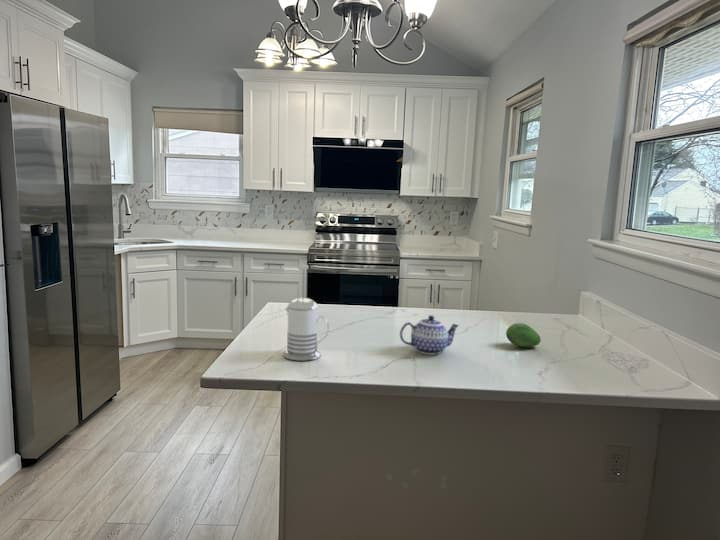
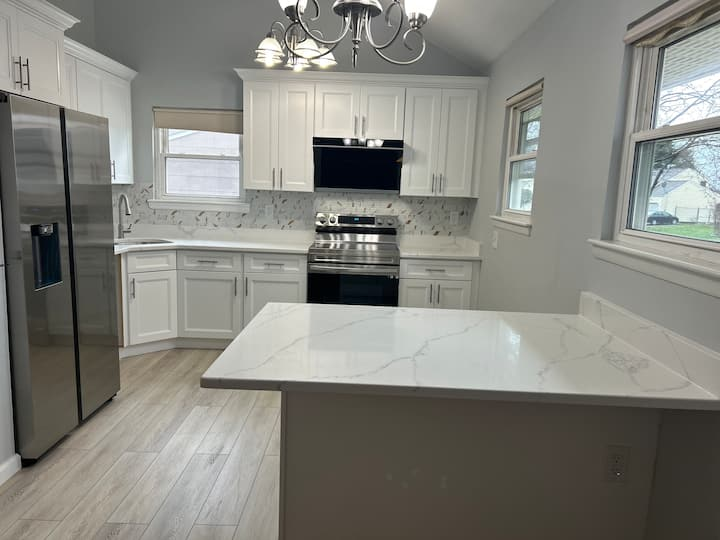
- fruit [505,322,542,348]
- teapot [399,314,460,356]
- french press [282,264,330,361]
